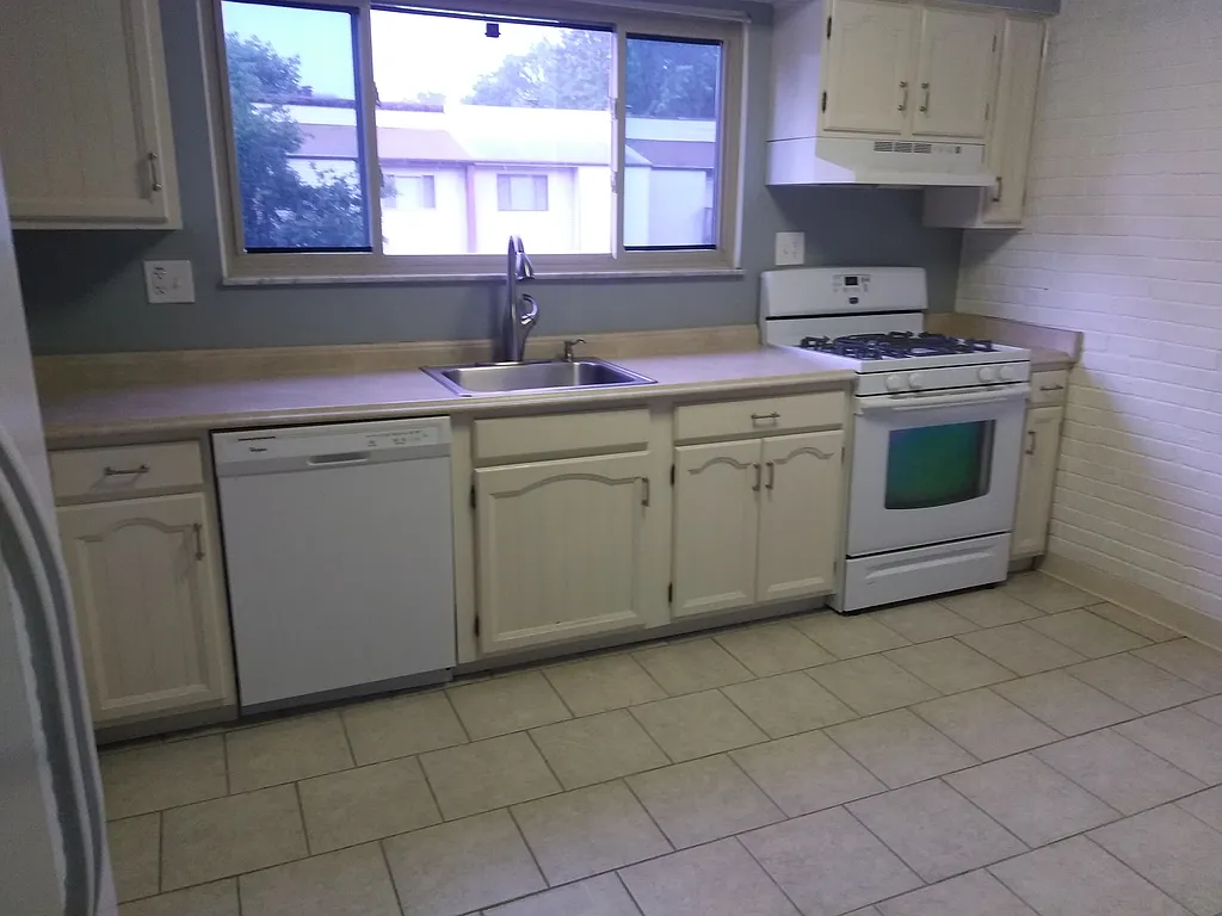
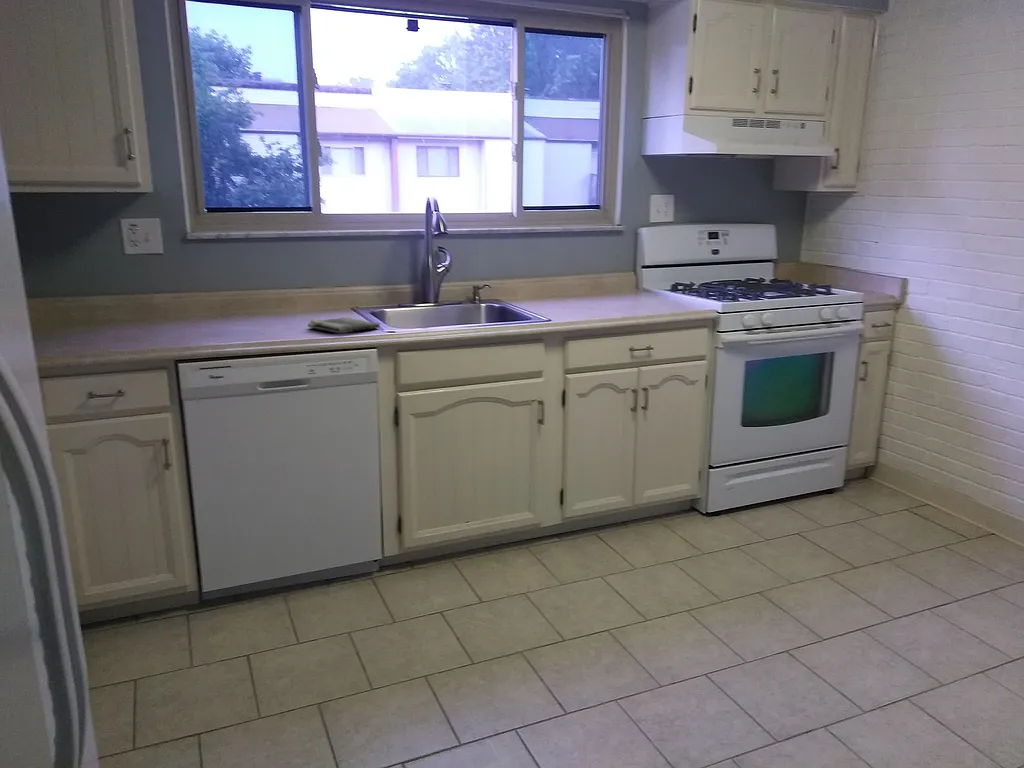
+ dish towel [307,316,381,334]
